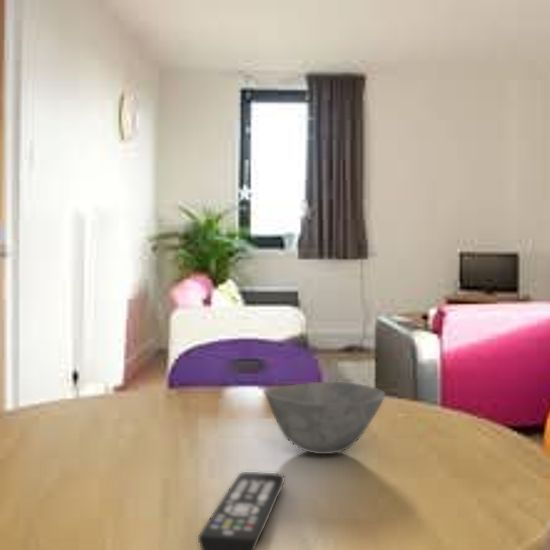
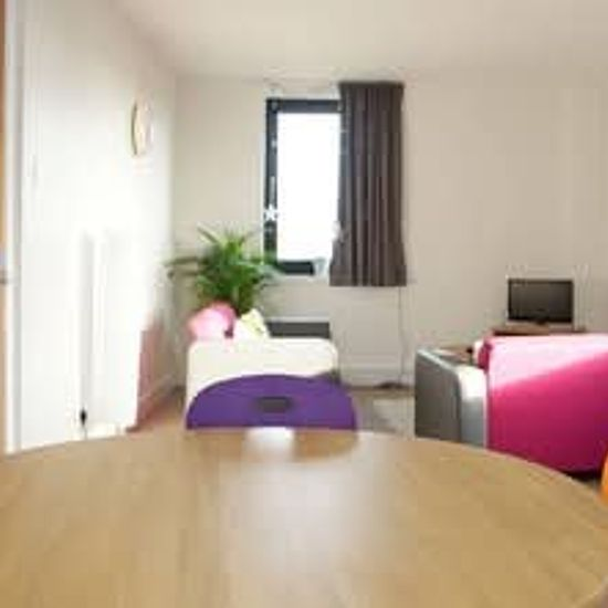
- remote control [197,471,285,550]
- bowl [263,381,386,455]
